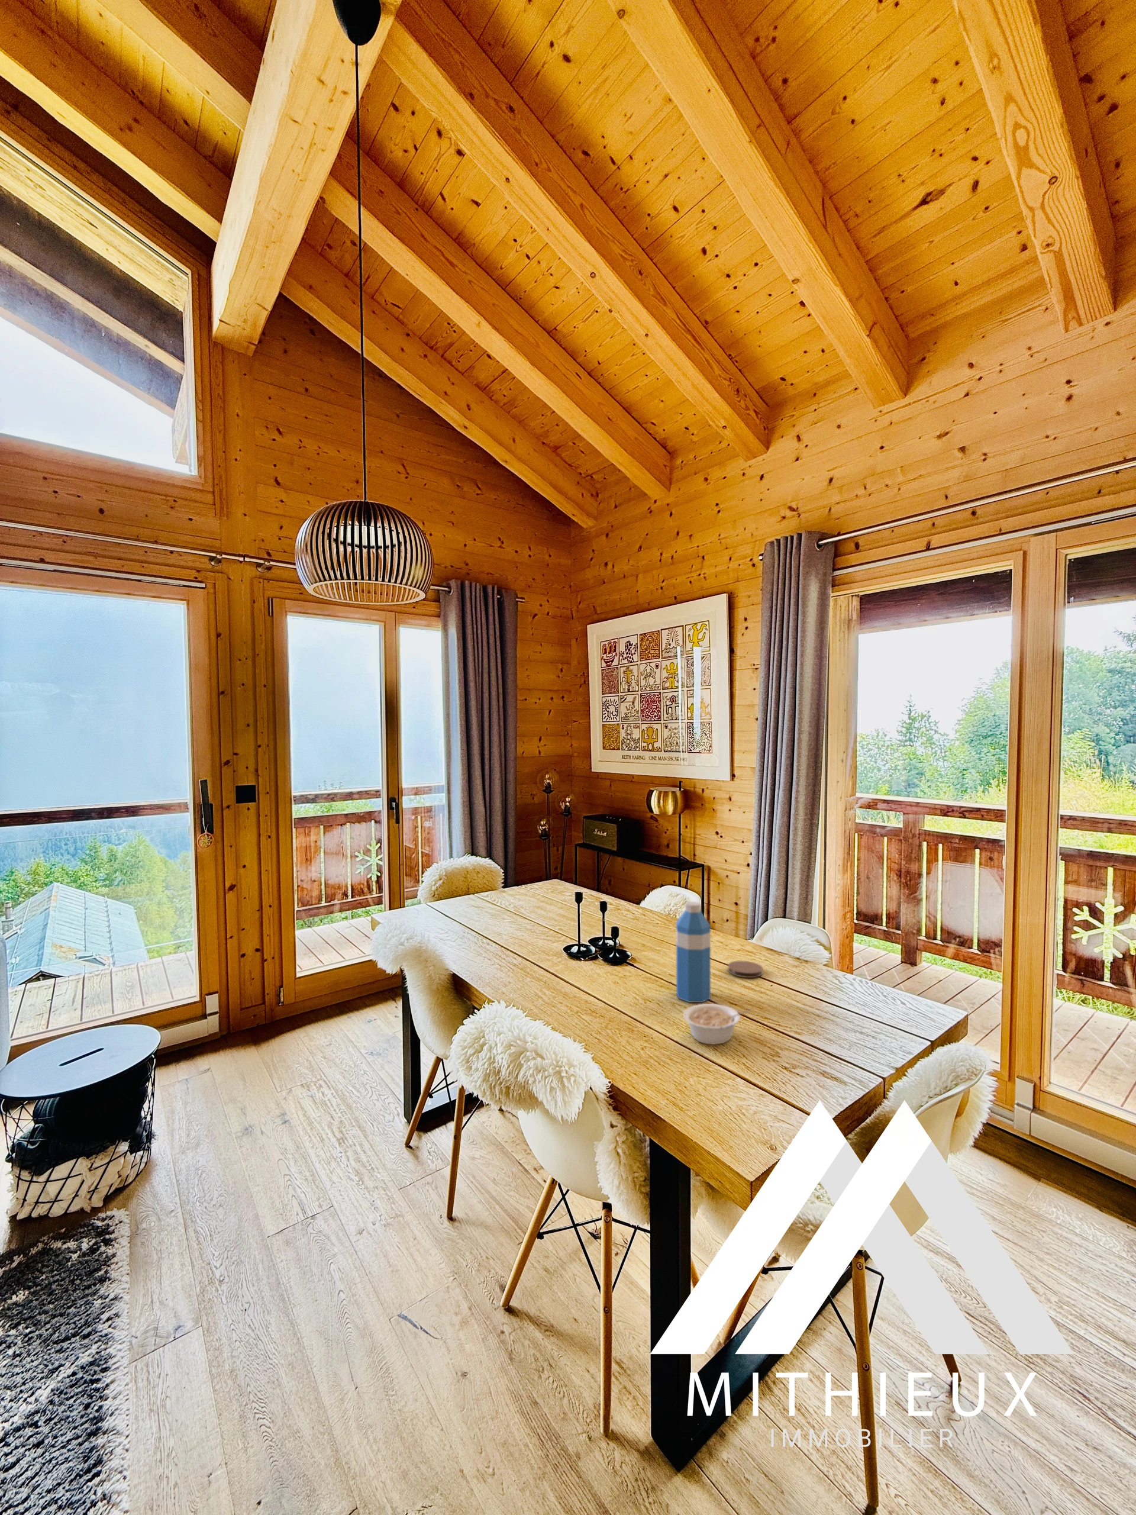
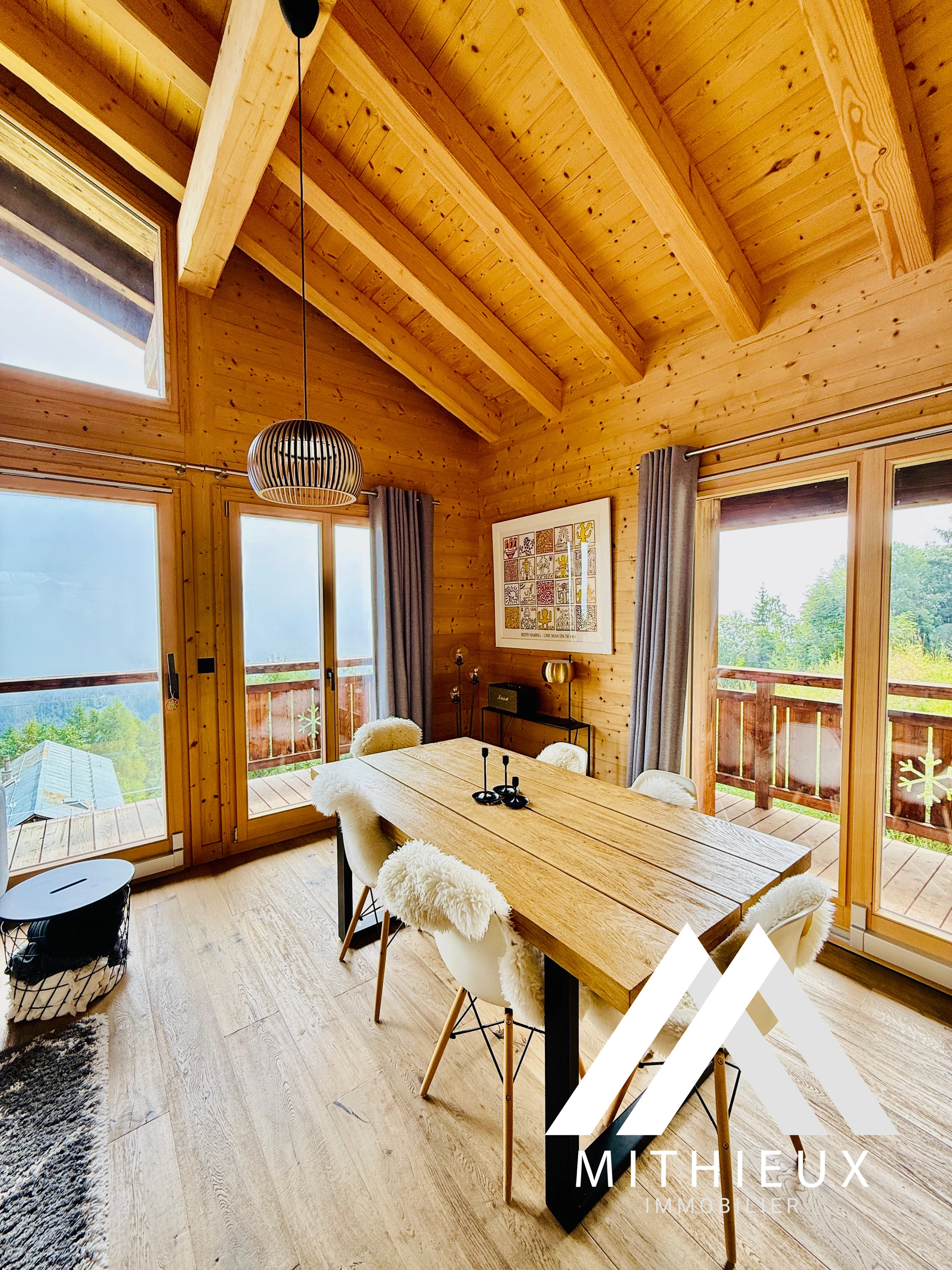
- water bottle [675,902,711,1003]
- legume [683,1003,752,1045]
- coaster [727,960,764,978]
